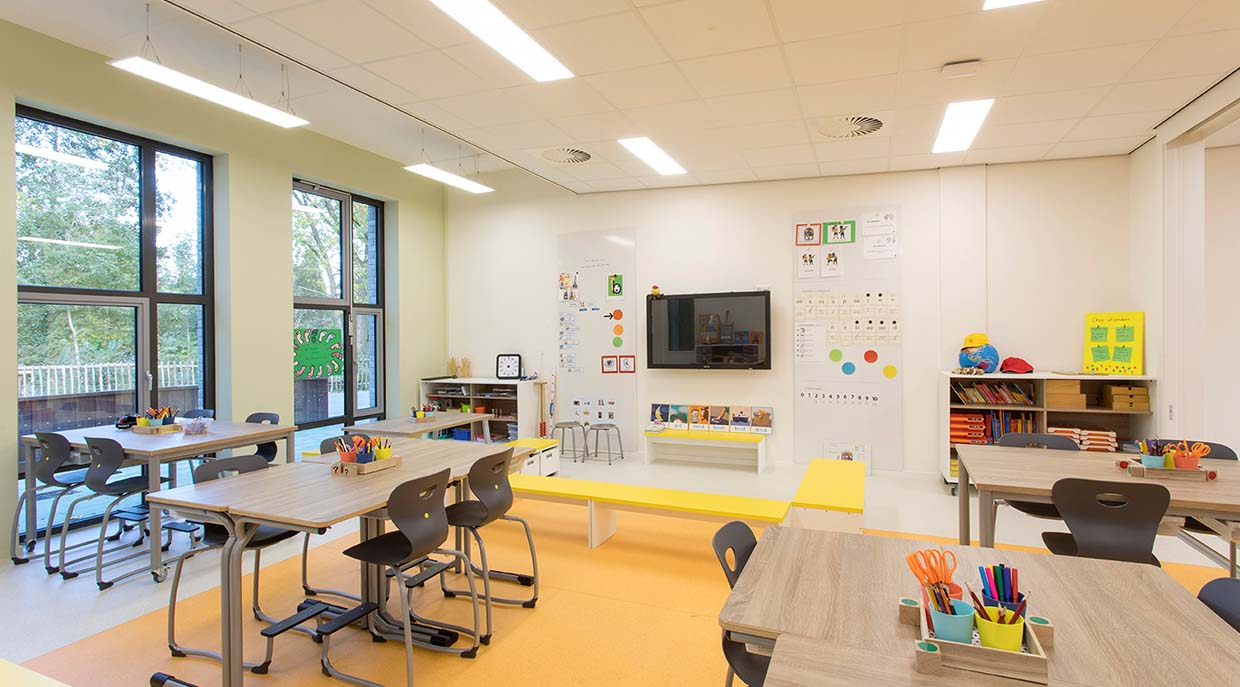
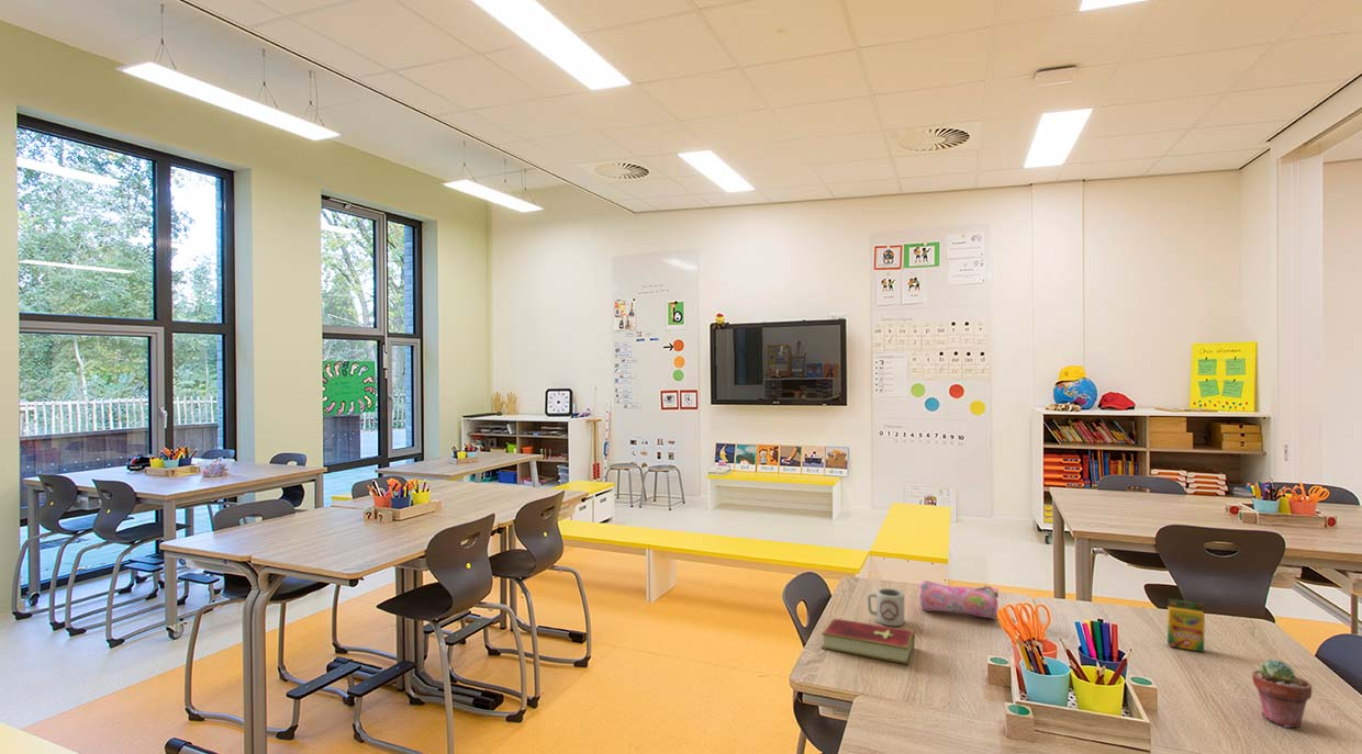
+ pencil case [918,579,1000,620]
+ hardcover book [820,617,916,665]
+ potted succulent [1251,659,1313,729]
+ cup [867,587,905,627]
+ crayon box [1166,598,1206,653]
